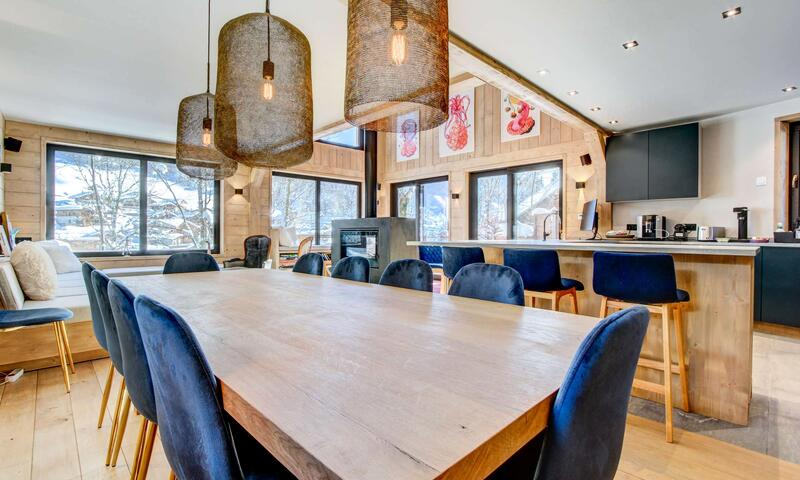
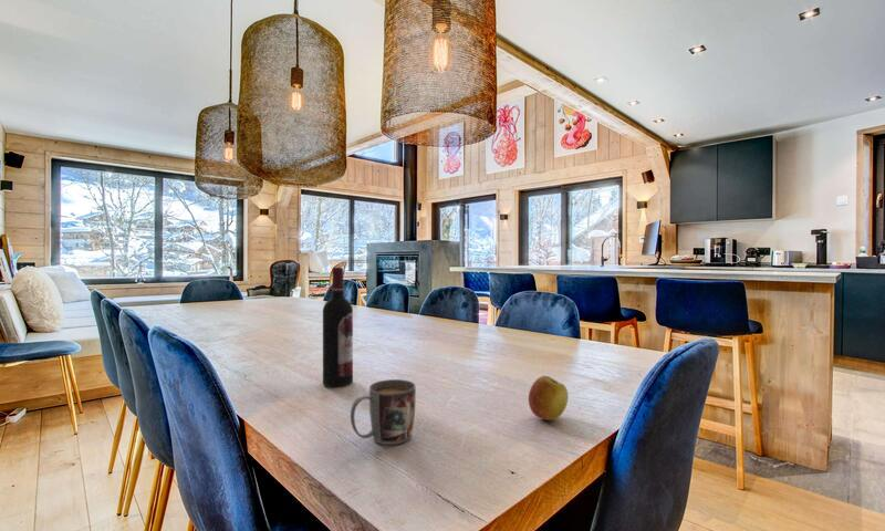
+ apple [528,375,570,421]
+ mug [350,378,417,446]
+ wine bottle [322,267,354,388]
